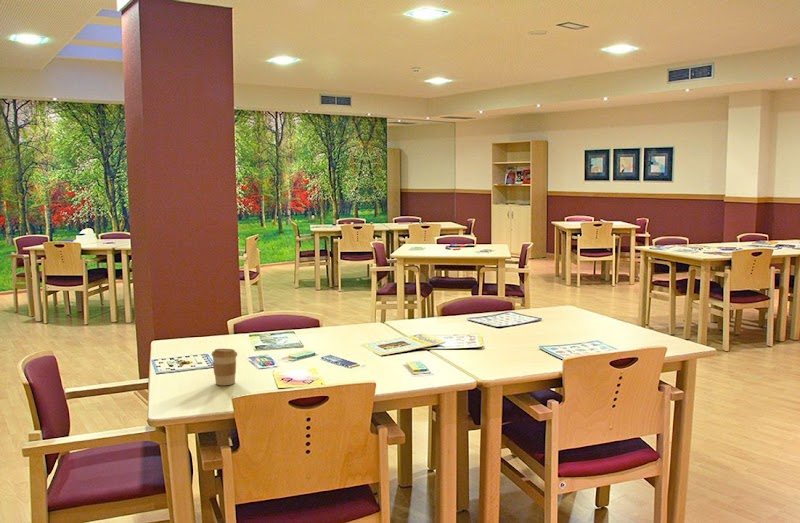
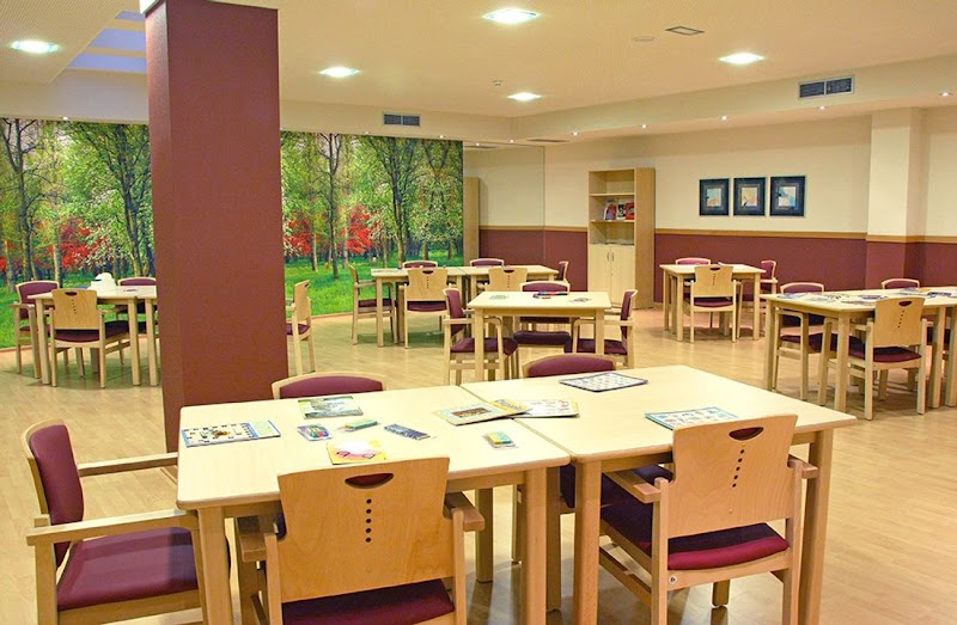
- coffee cup [211,348,238,386]
